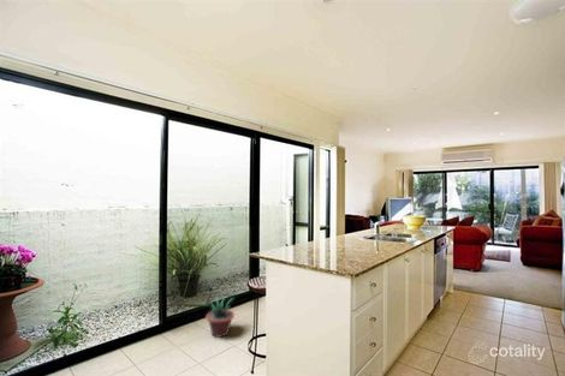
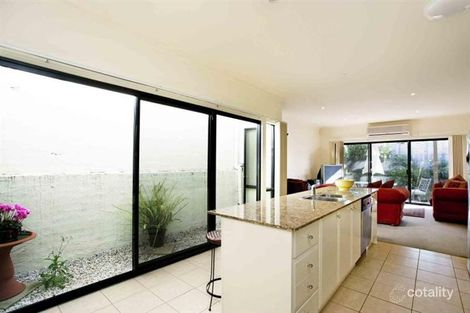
- potted plant [201,296,236,339]
